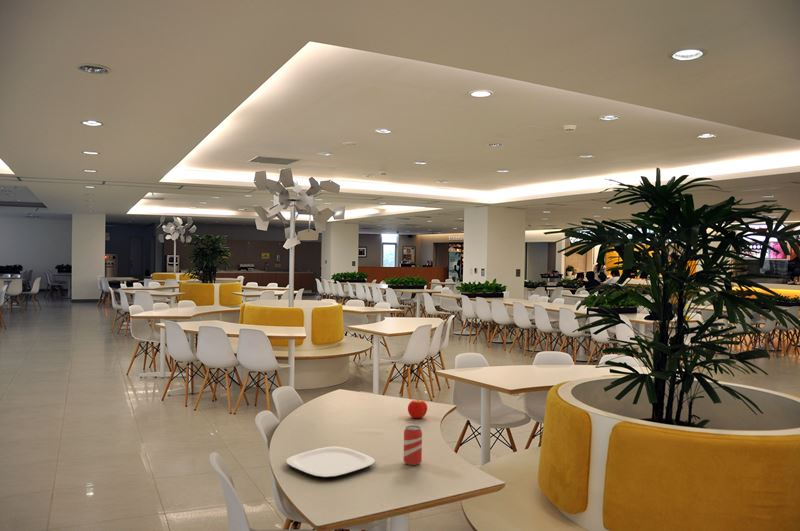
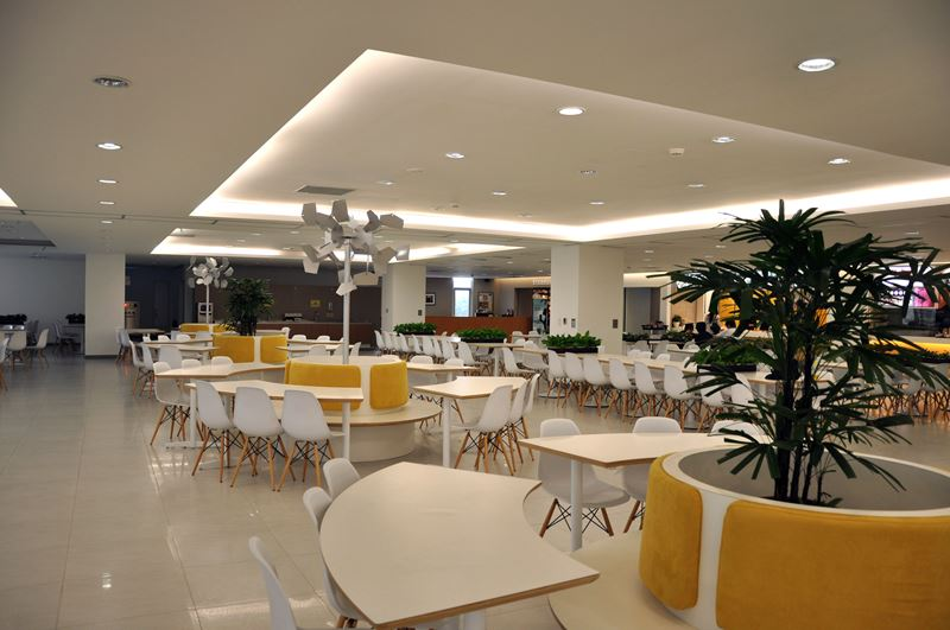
- plate [285,446,376,479]
- beverage can [403,424,423,466]
- fruit [407,398,428,419]
